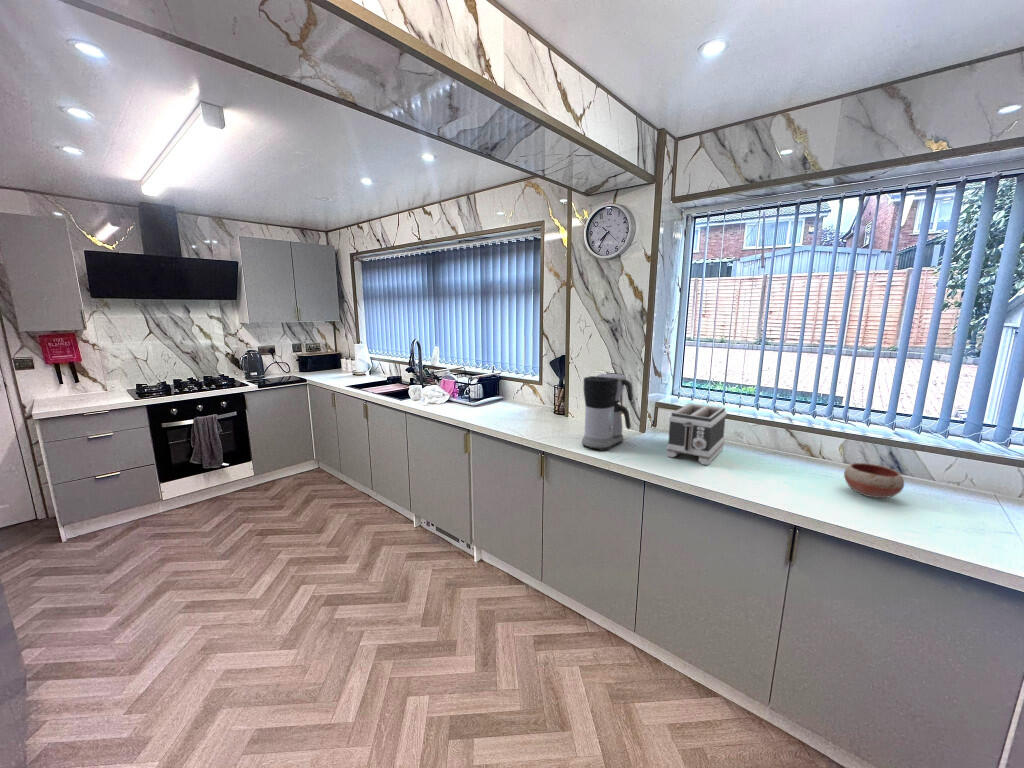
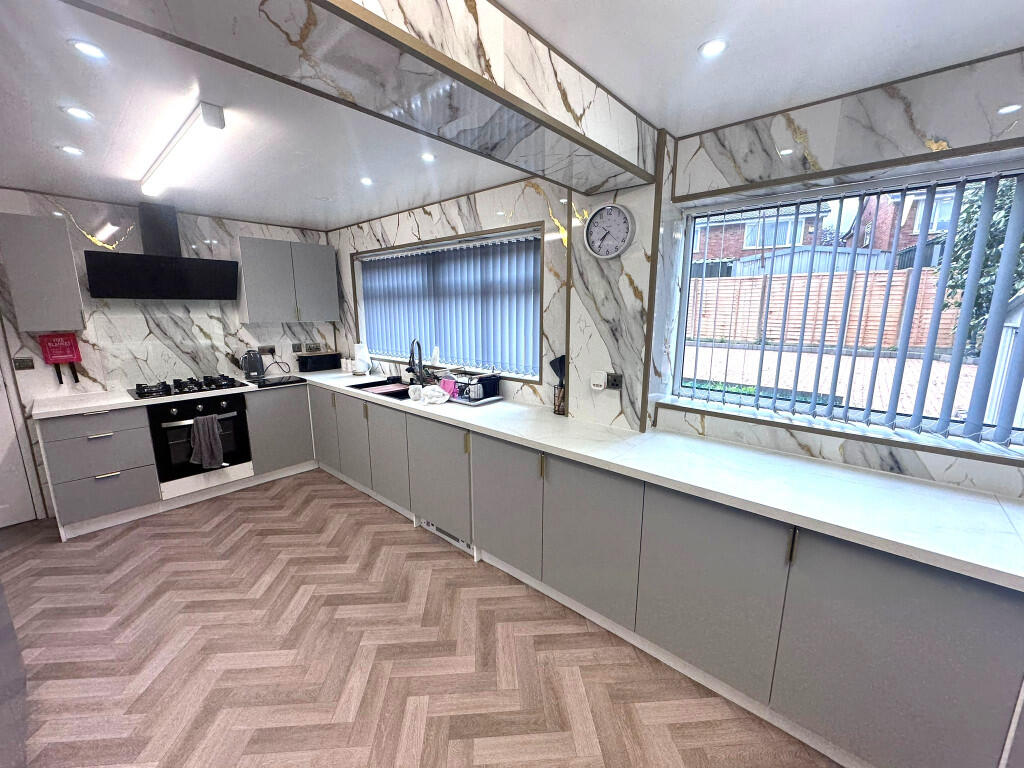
- bowl [843,462,905,499]
- toaster [665,402,728,466]
- coffee maker [581,373,634,452]
